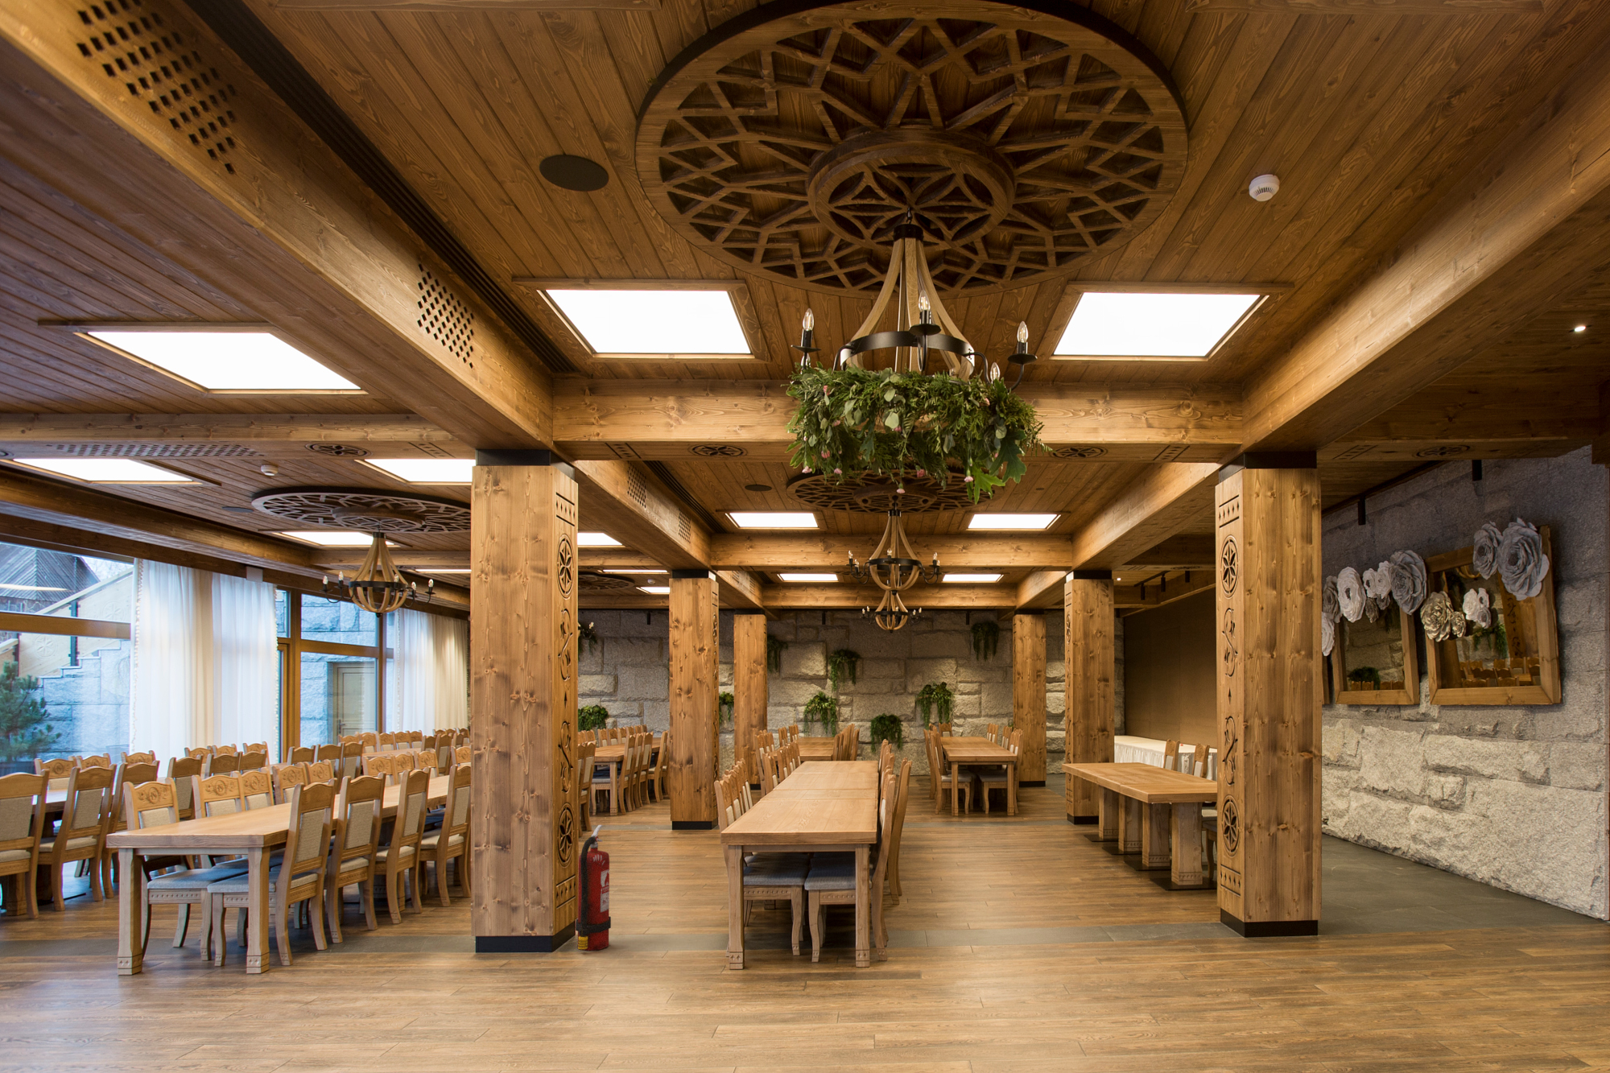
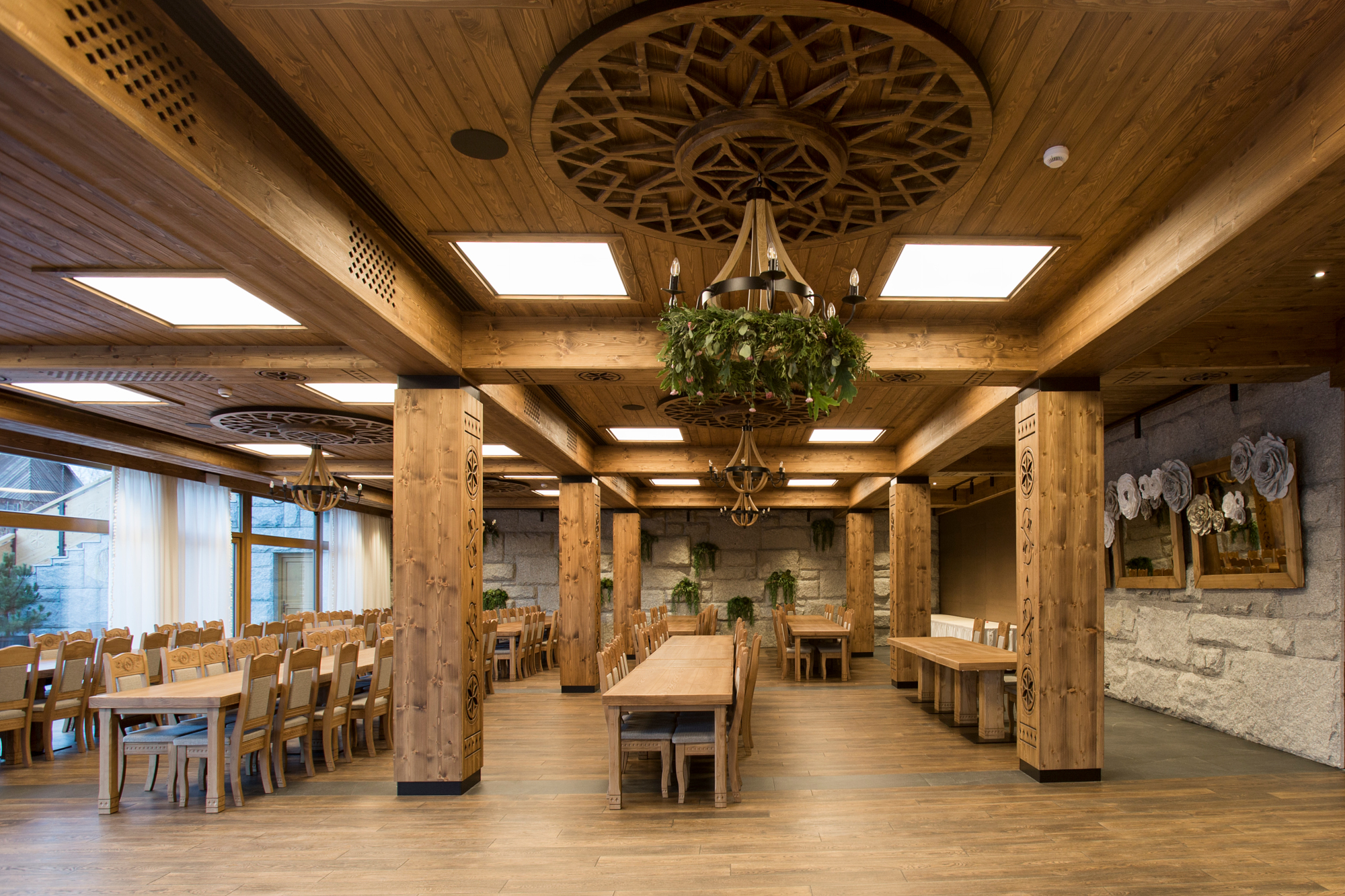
- fire extinguisher [575,824,612,952]
